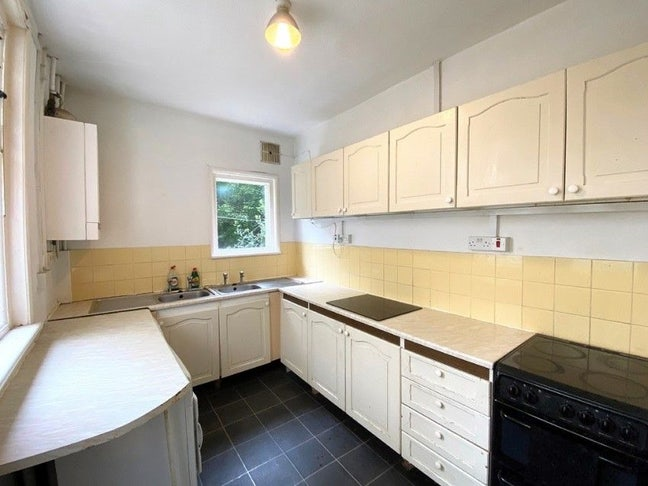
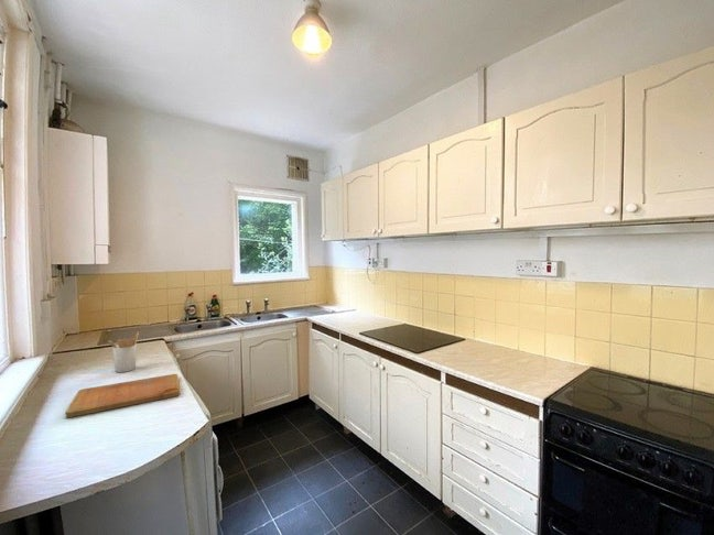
+ utensil holder [107,331,140,373]
+ cutting board [65,373,181,418]
